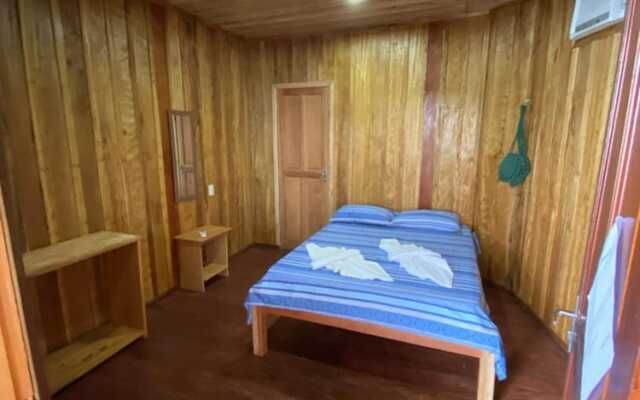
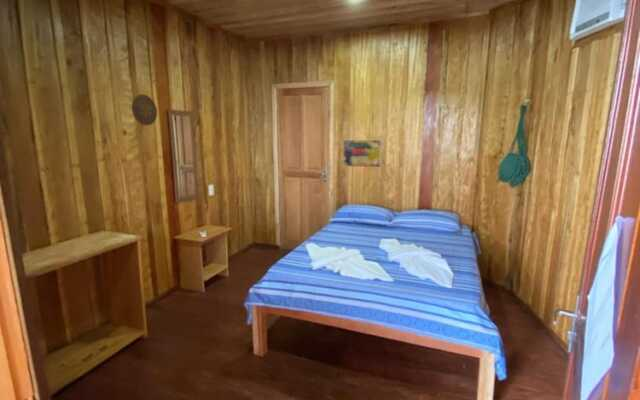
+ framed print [342,139,383,168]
+ decorative plate [131,93,158,127]
